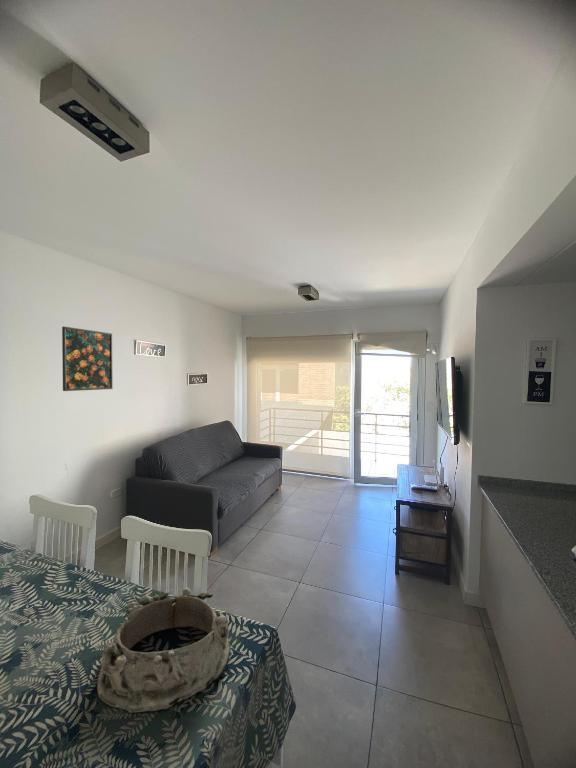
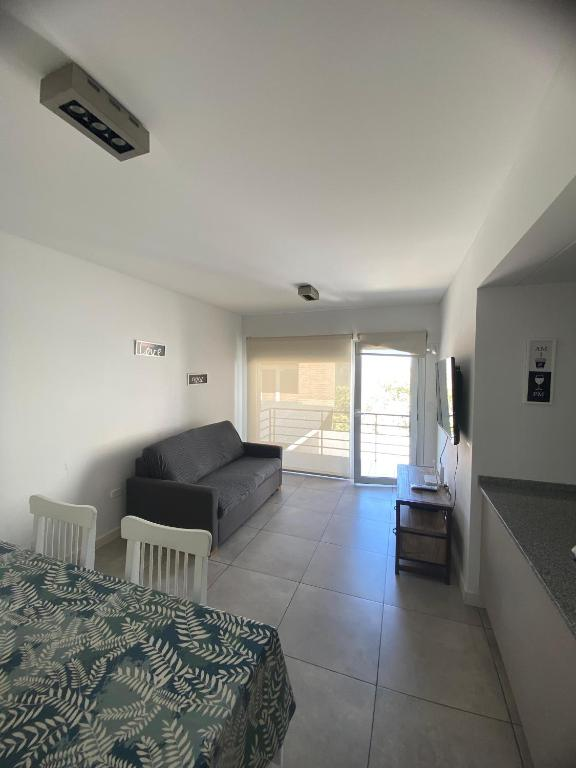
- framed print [61,326,114,392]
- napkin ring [96,587,231,714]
